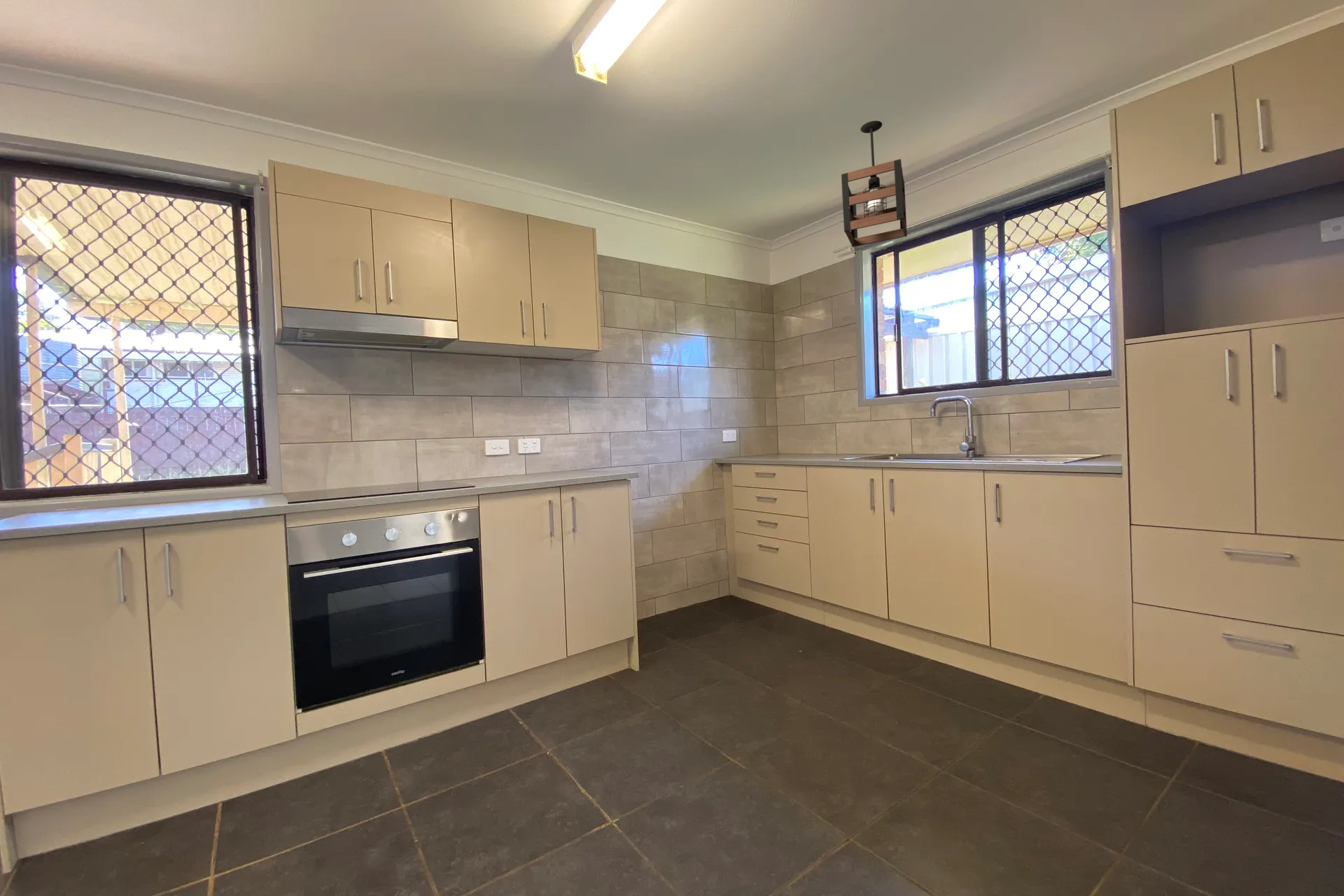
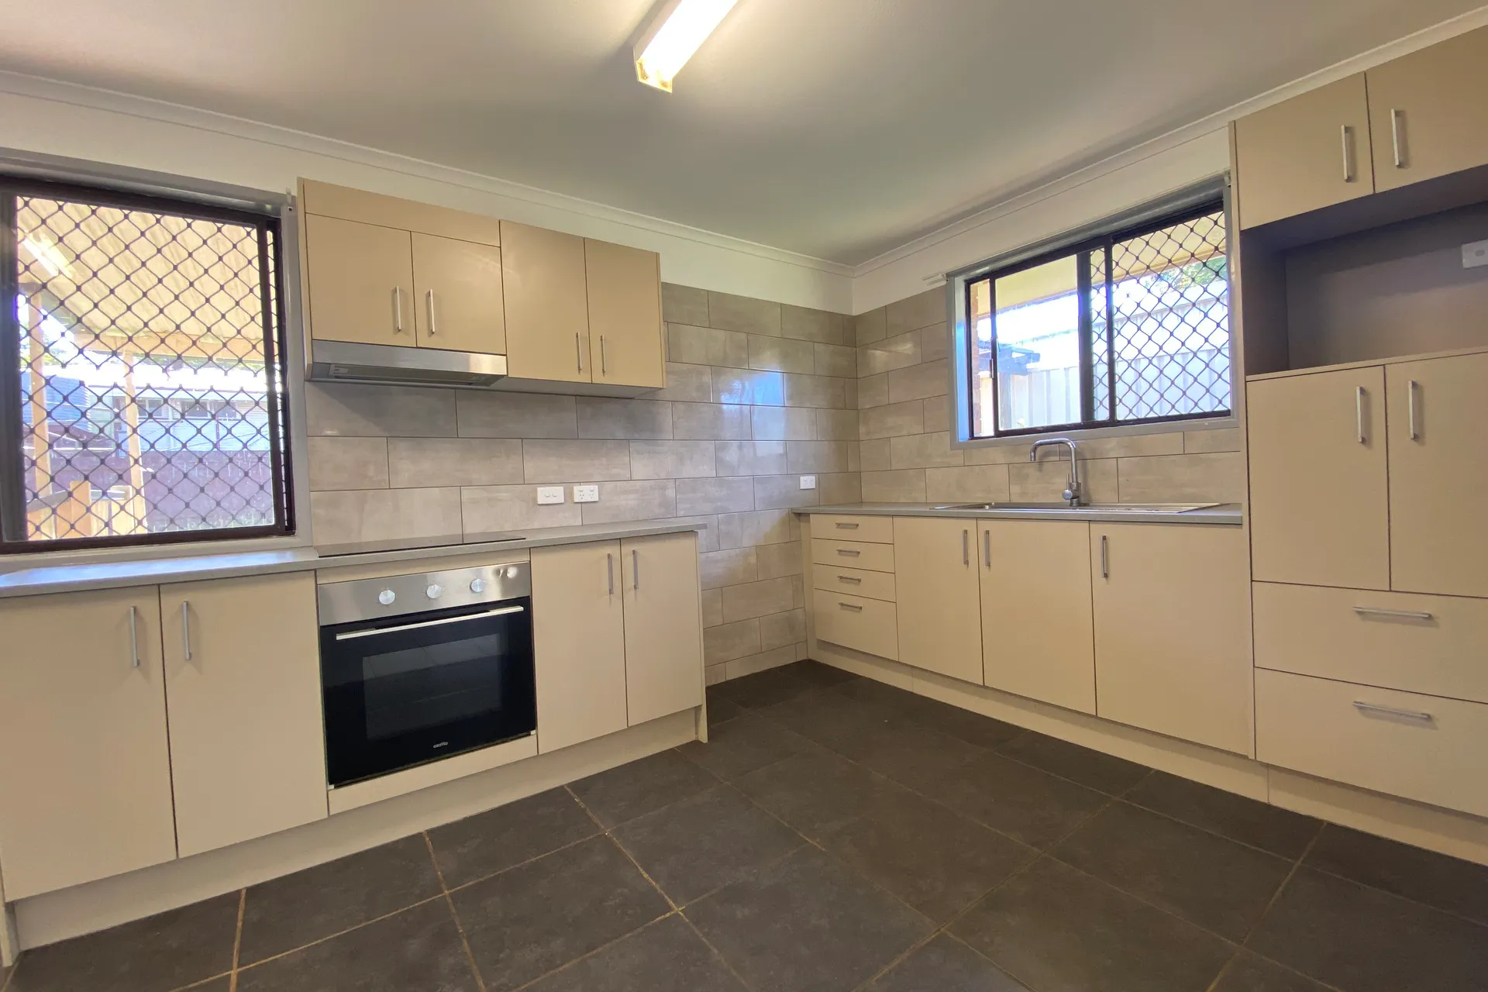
- pendant light [841,120,908,248]
